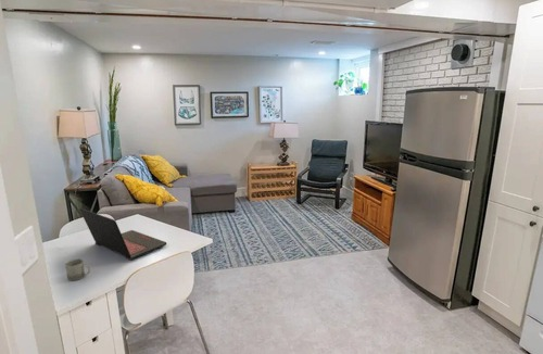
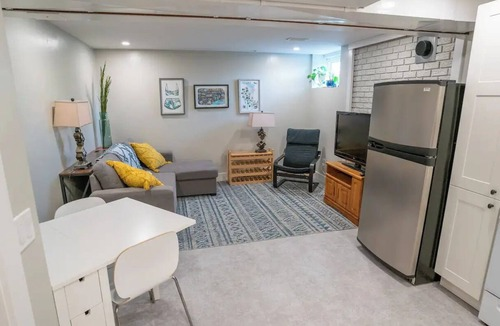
- laptop [79,207,167,261]
- cup [64,258,91,282]
